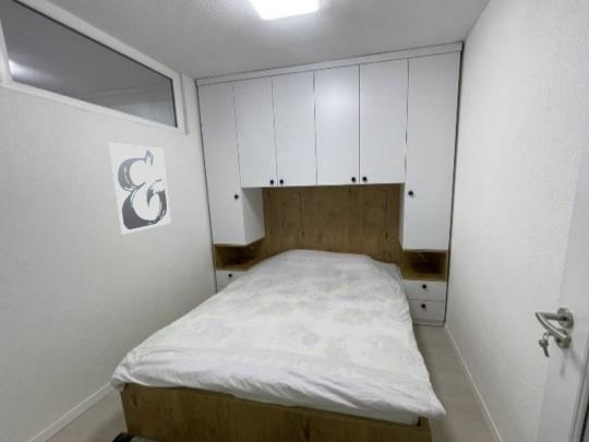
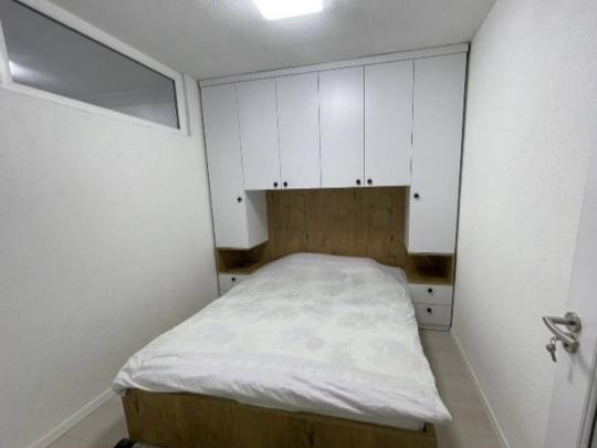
- wall art [108,142,172,236]
